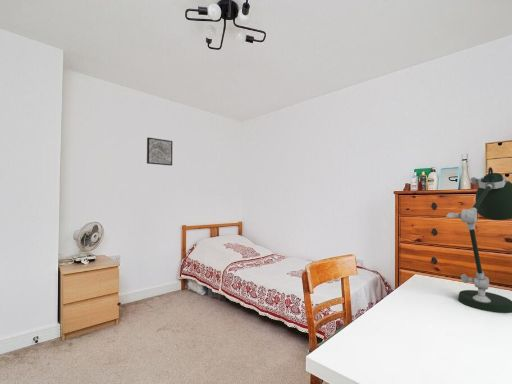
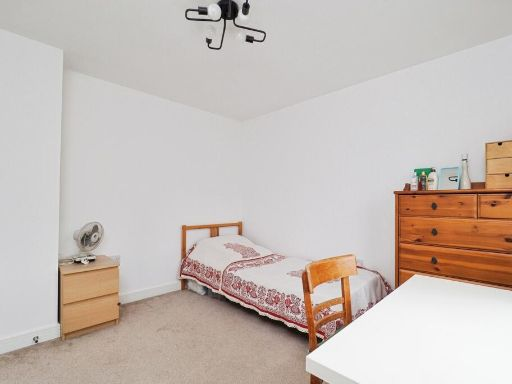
- wall art [146,136,173,167]
- desk lamp [445,166,512,314]
